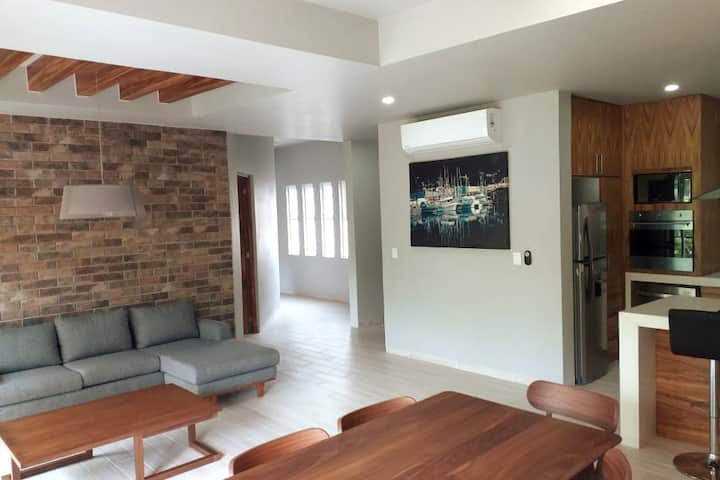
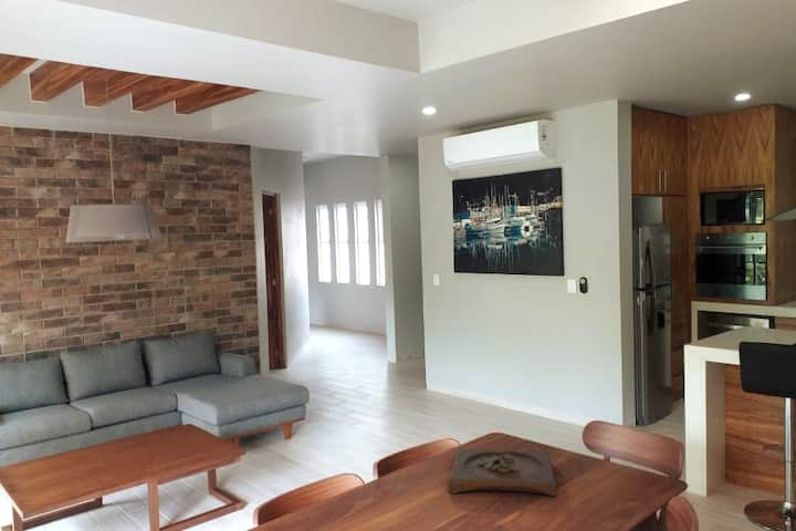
+ wooden tray [448,447,557,497]
